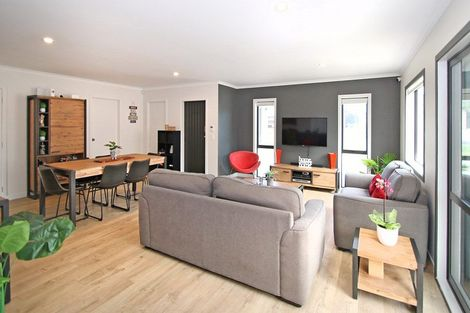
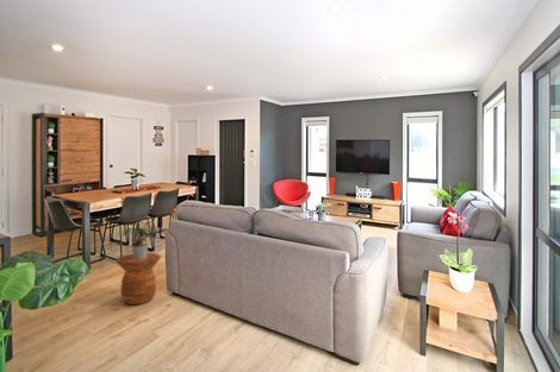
+ side table [114,252,162,305]
+ potted plant [117,221,158,259]
